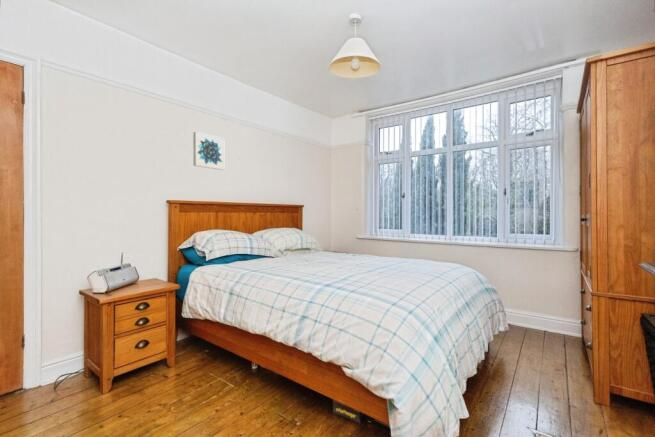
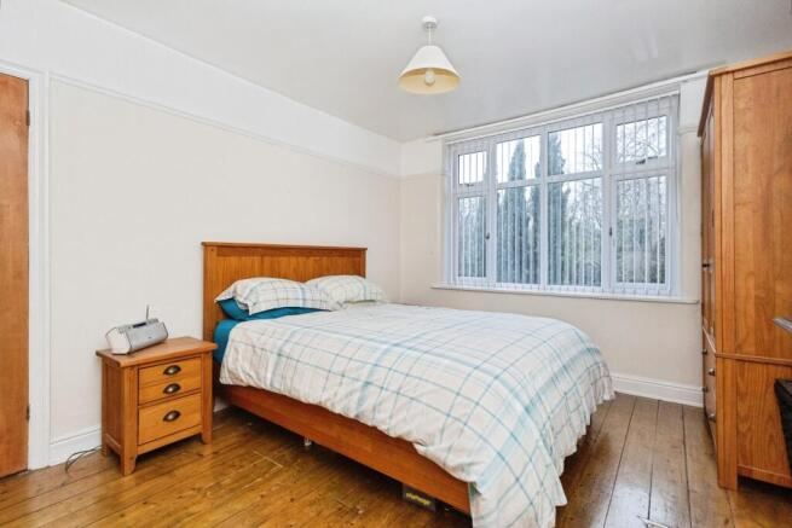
- wall art [192,131,225,171]
